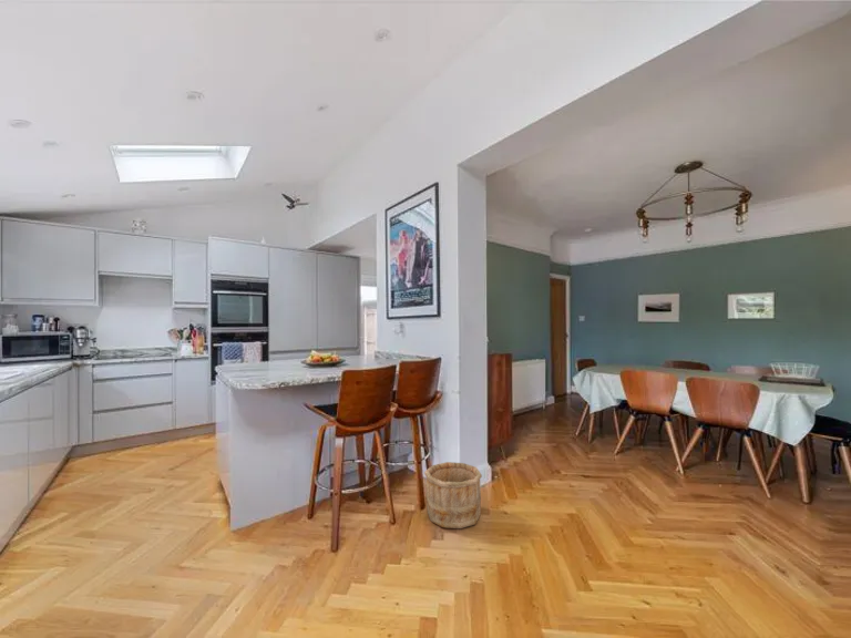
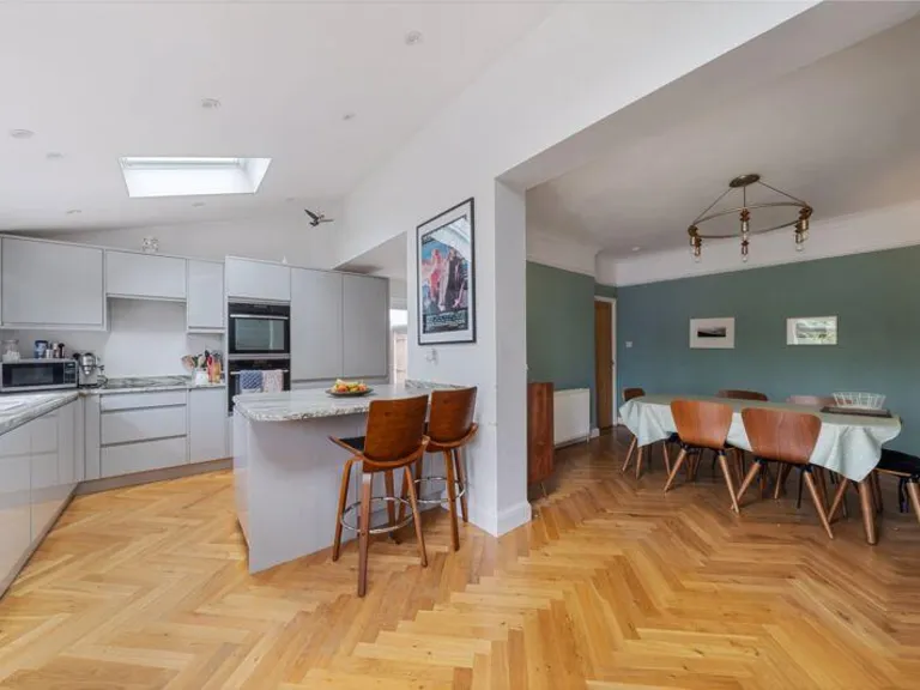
- wooden bucket [423,461,483,529]
